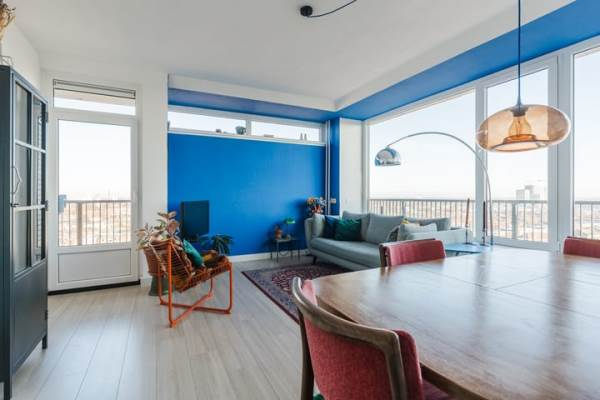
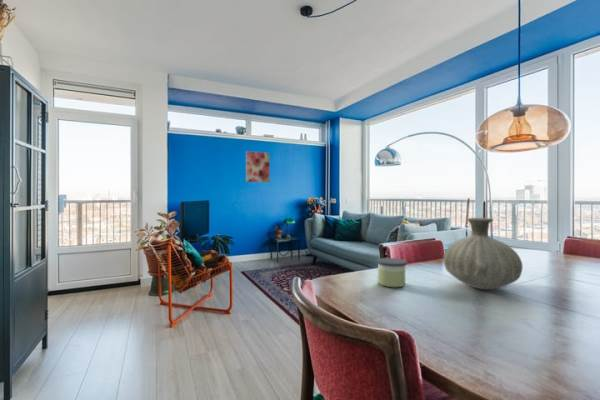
+ wall art [245,150,271,183]
+ vase [442,217,524,290]
+ candle [376,257,408,288]
